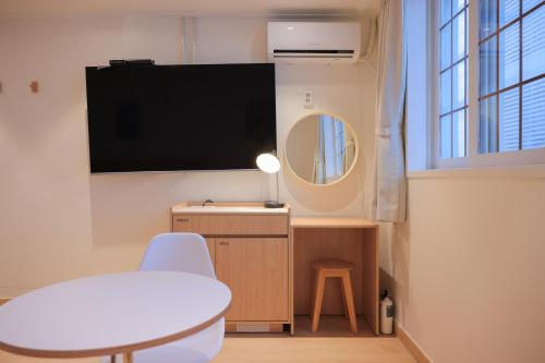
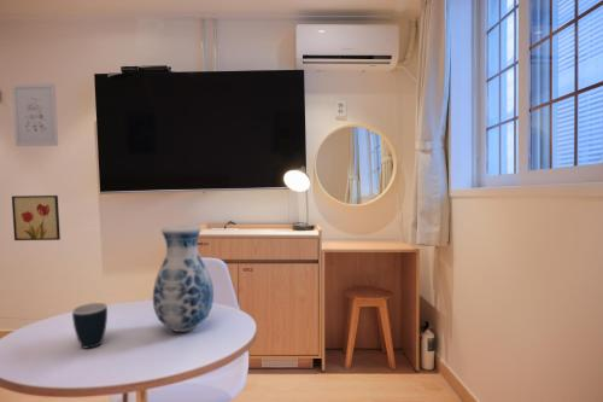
+ wall art [11,194,62,241]
+ mug [71,302,109,349]
+ wall art [11,83,59,147]
+ vase [152,223,215,333]
